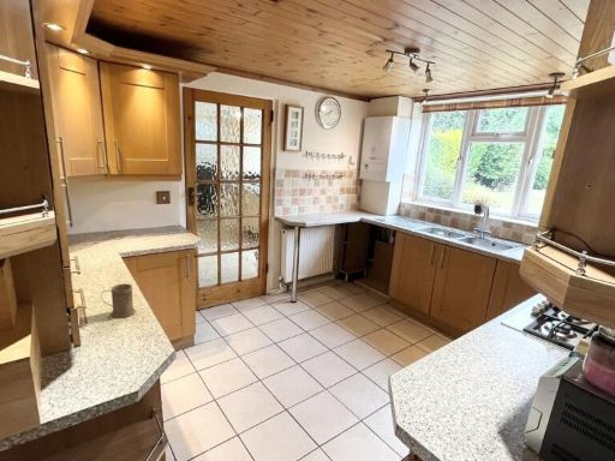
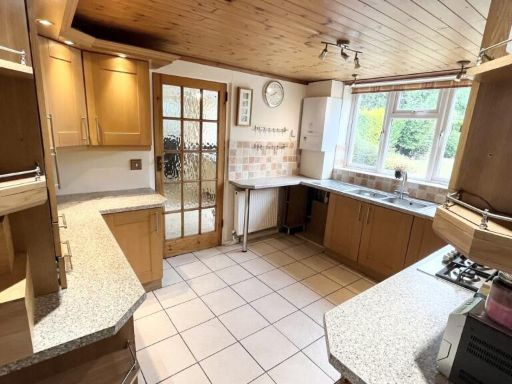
- mug [100,282,137,319]
